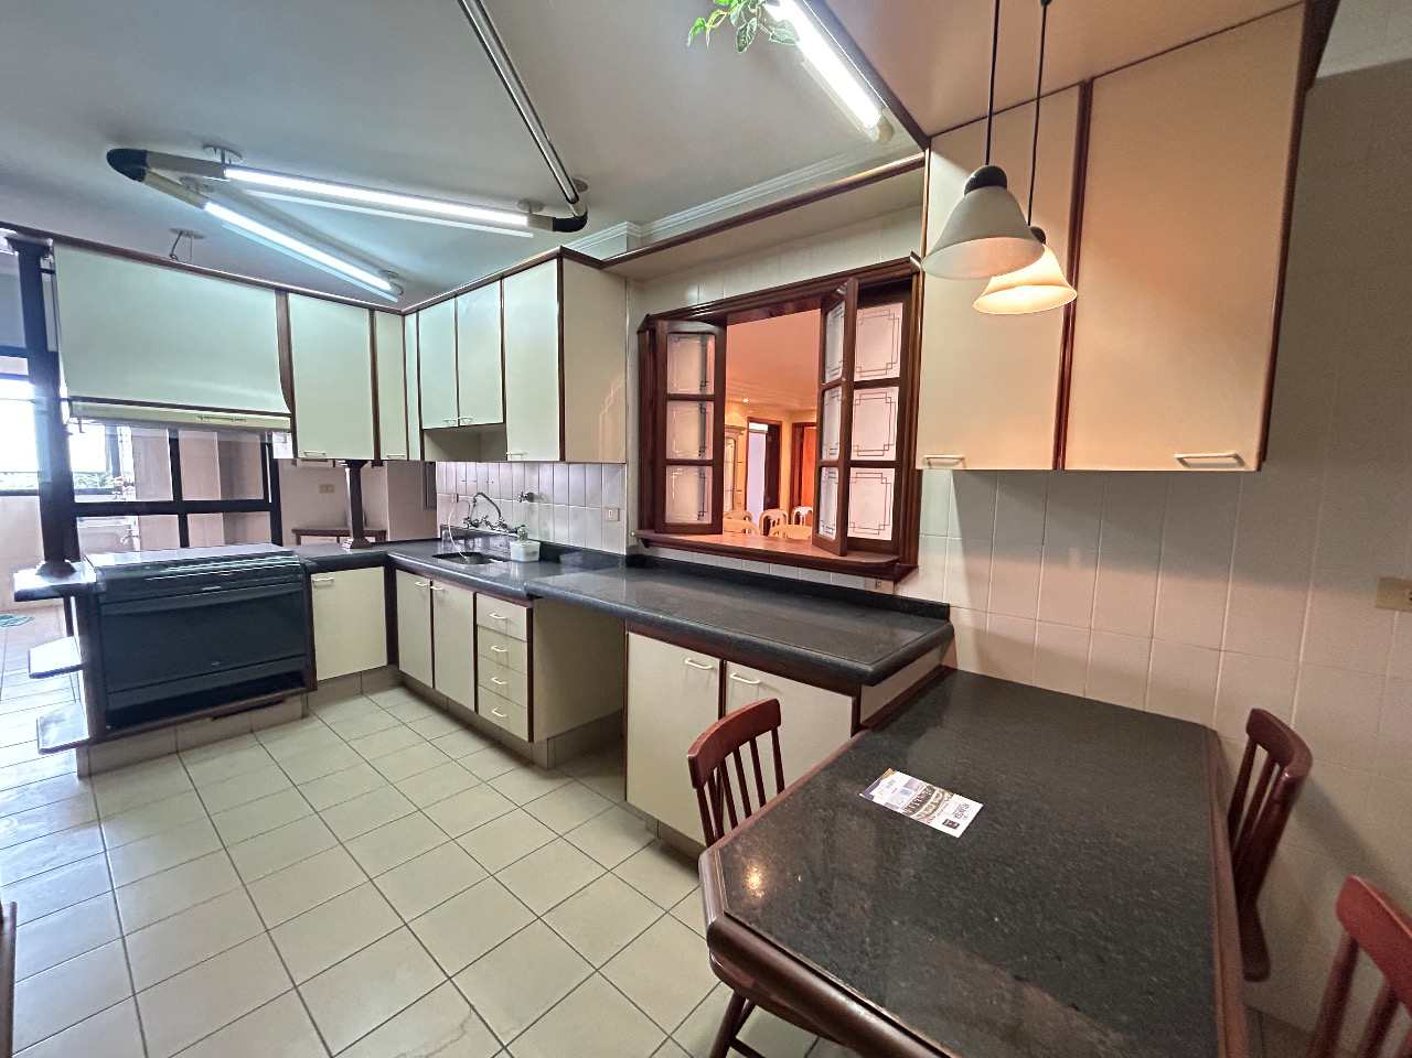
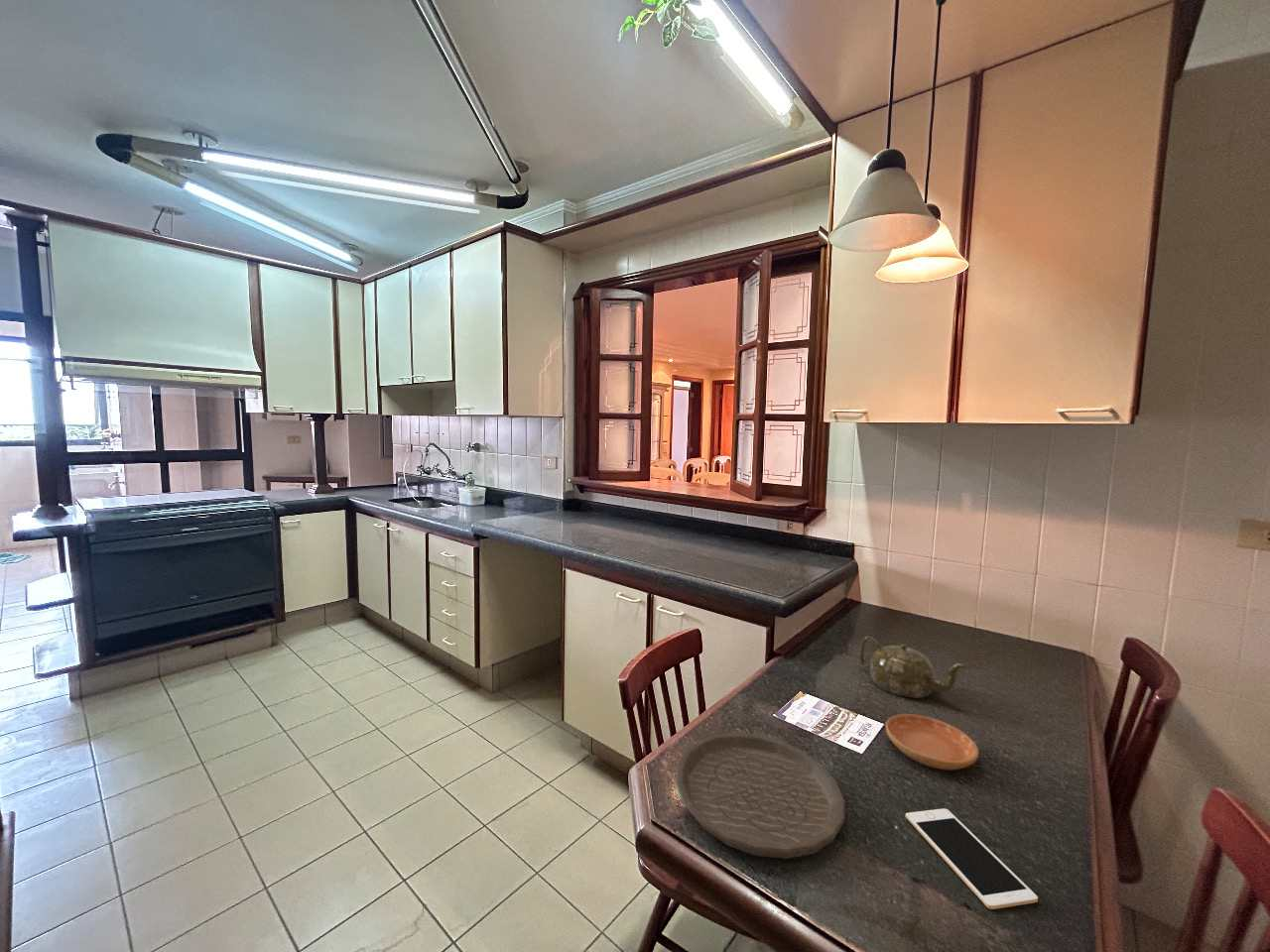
+ plate [675,732,846,860]
+ cell phone [905,808,1039,910]
+ saucer [885,713,979,771]
+ teapot [858,636,966,699]
